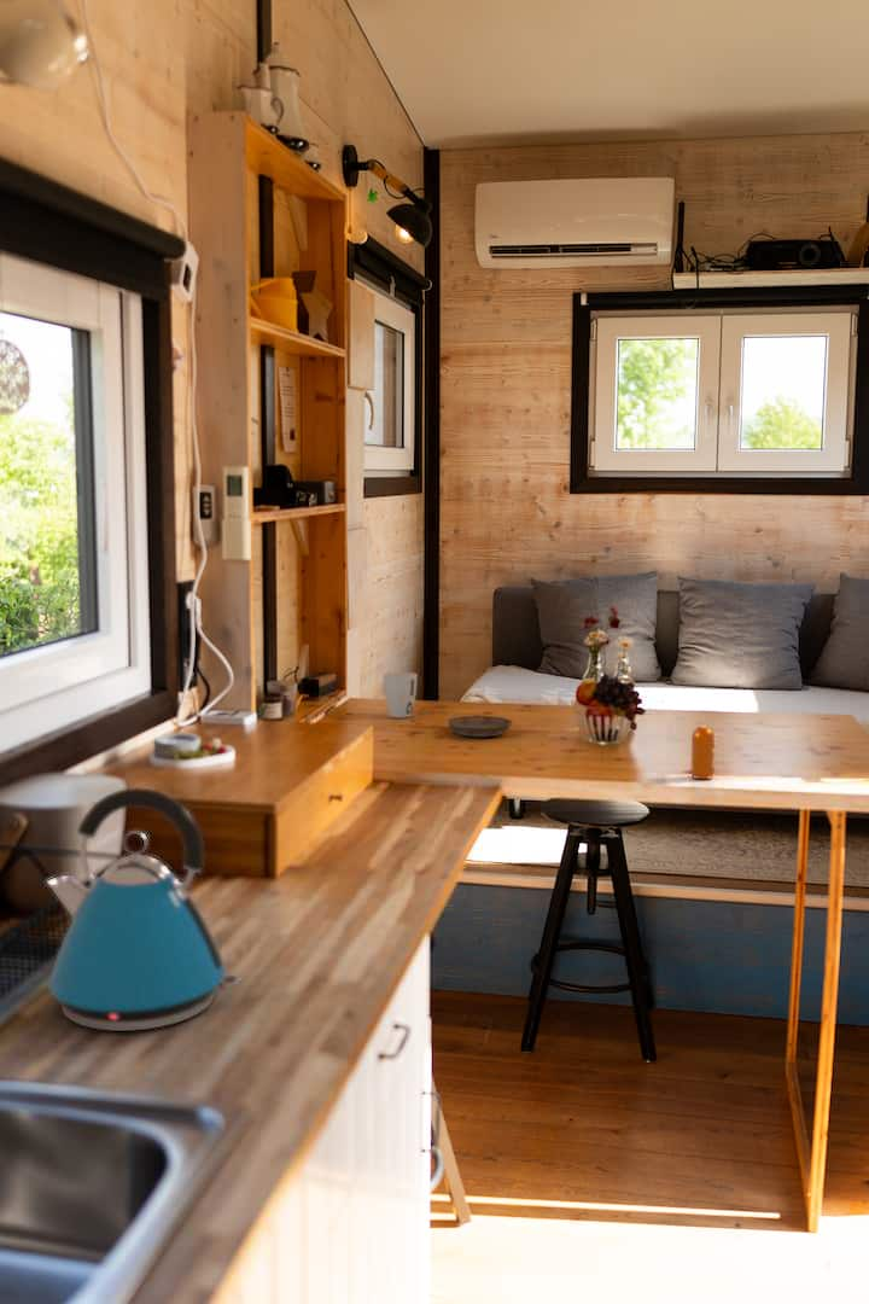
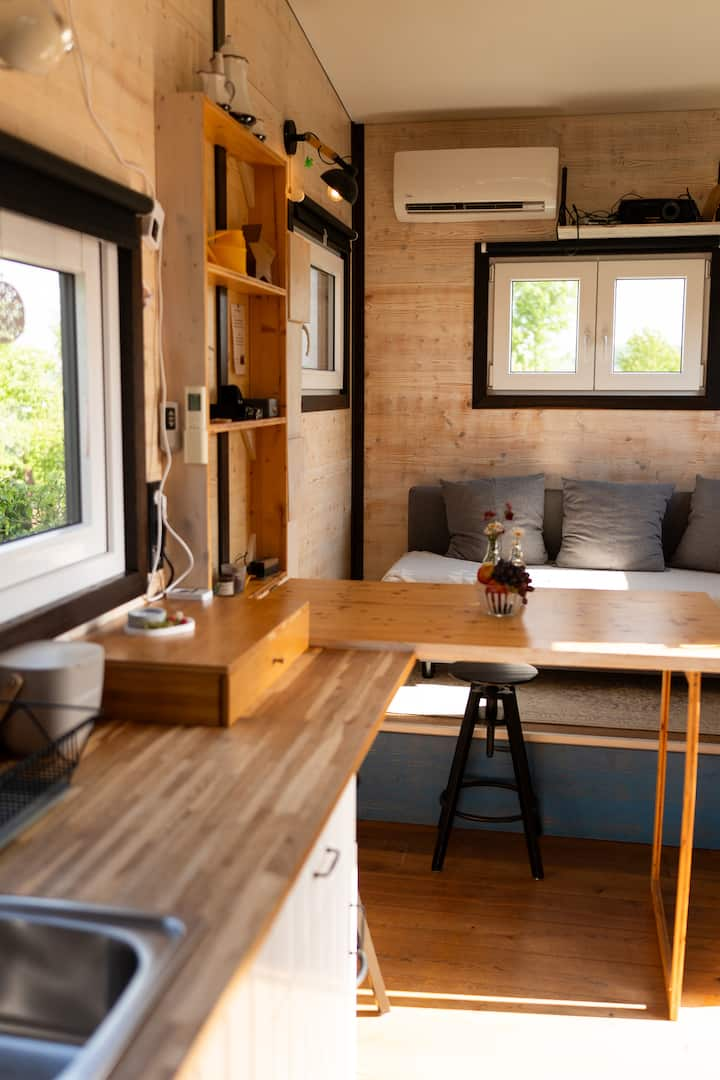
- saucer [445,715,514,738]
- cup [381,671,419,718]
- kettle [46,786,240,1032]
- pepper shaker [689,724,716,780]
